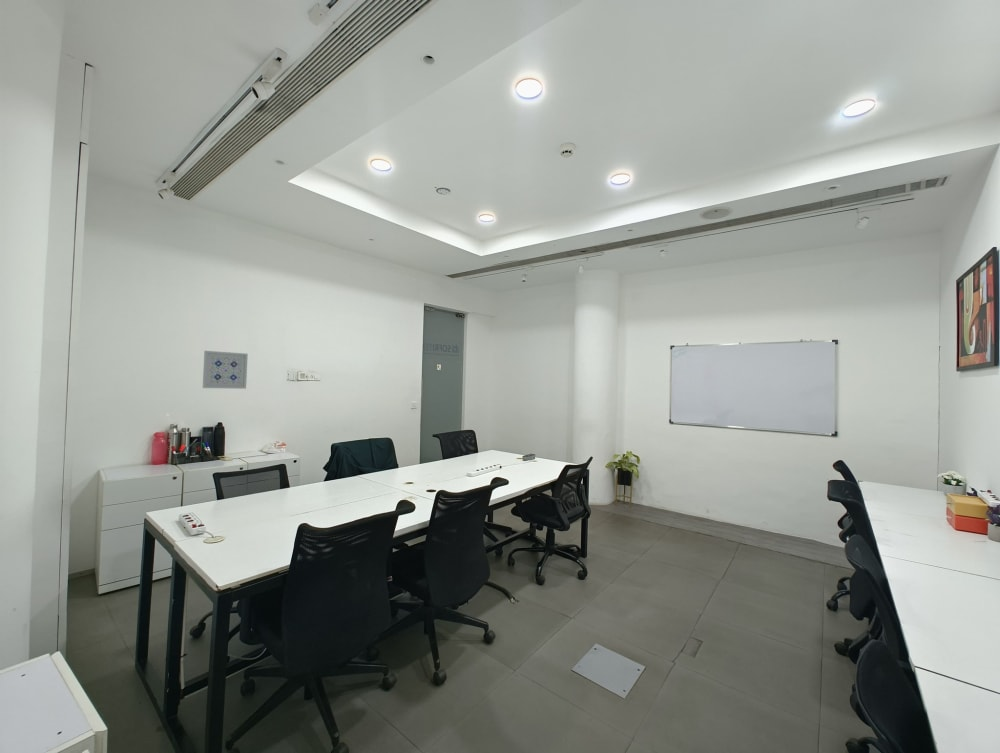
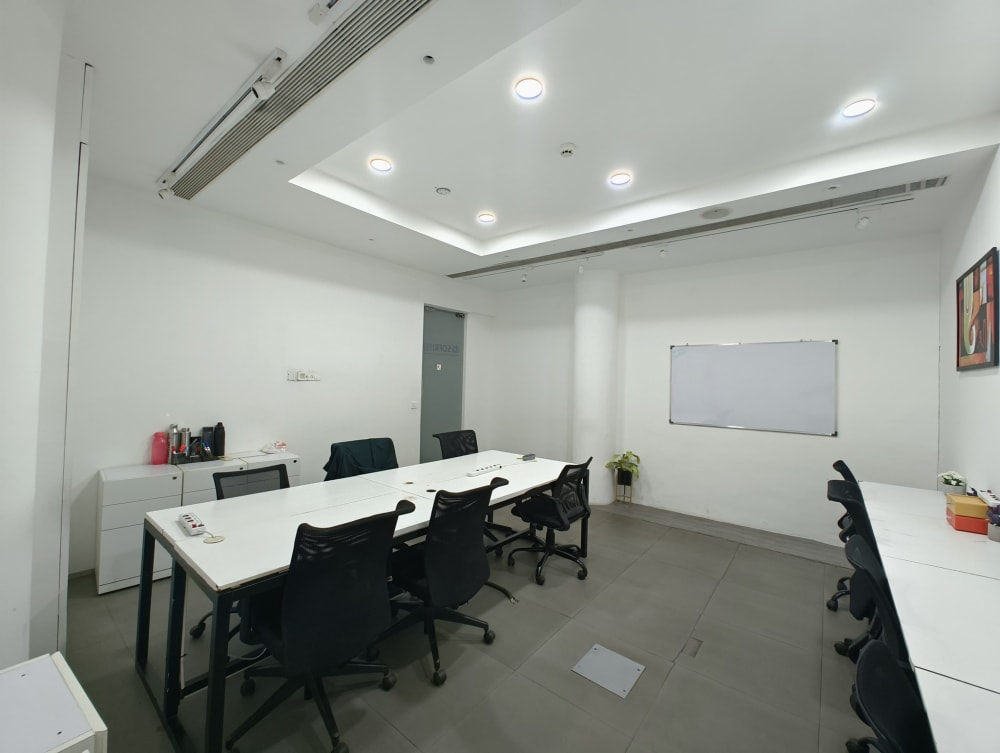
- wall art [202,350,249,390]
